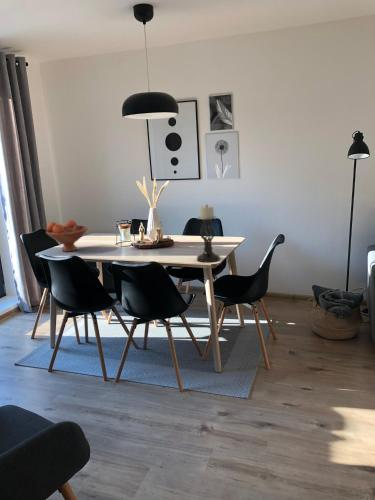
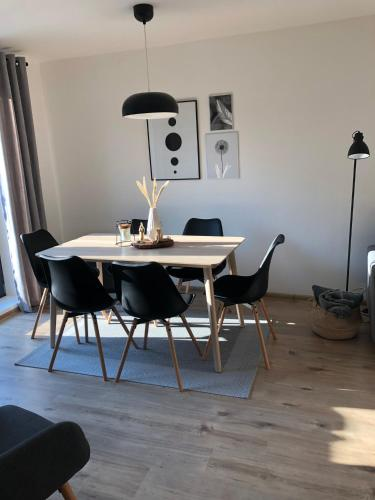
- candle holder [196,203,221,263]
- fruit bowl [45,219,89,253]
